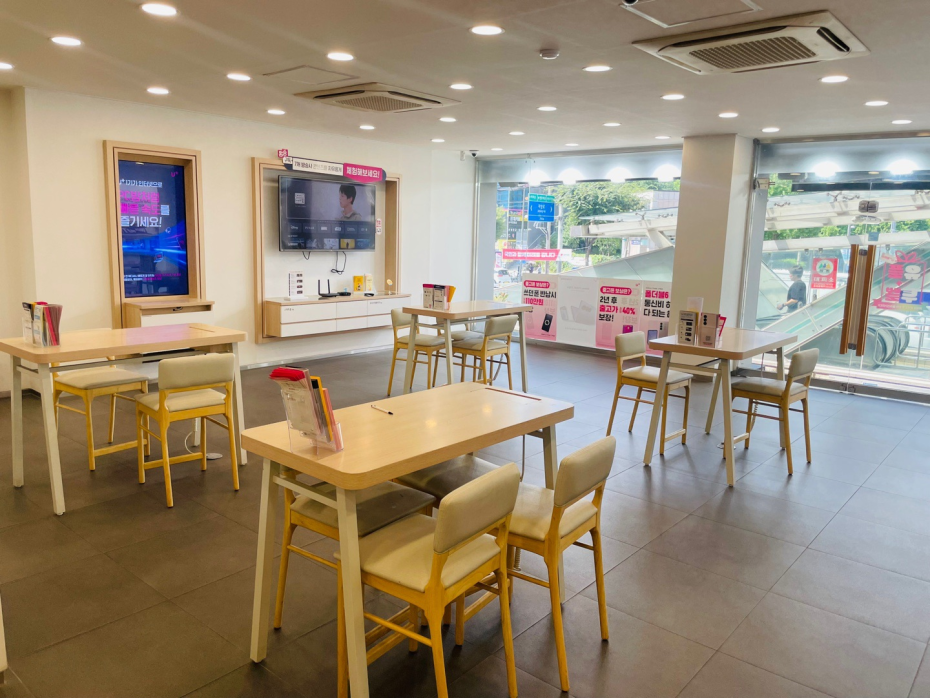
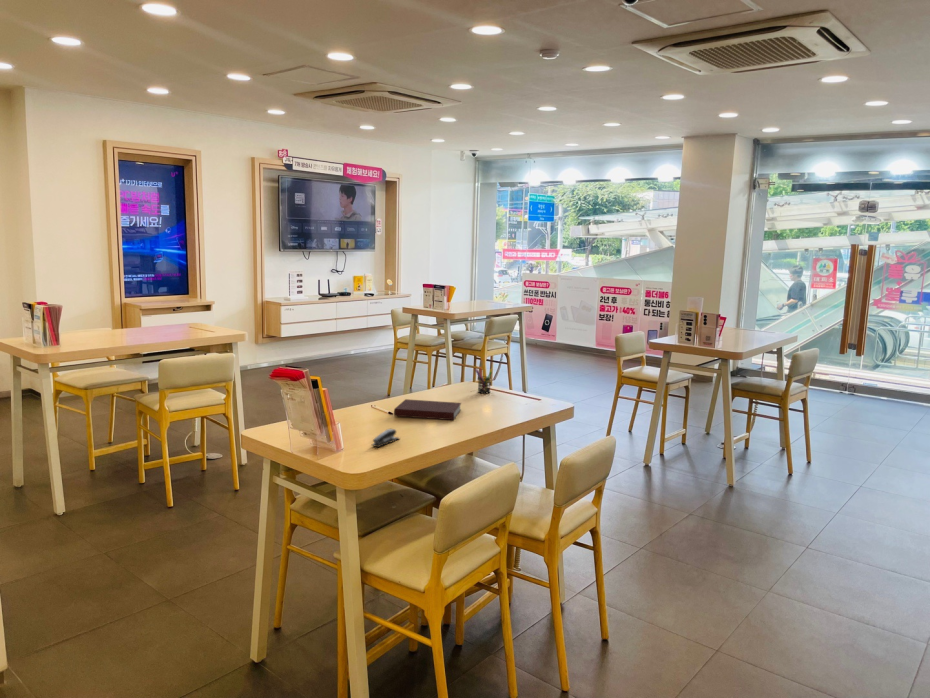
+ stapler [370,428,401,448]
+ notebook [393,398,462,421]
+ pen holder [474,366,493,394]
